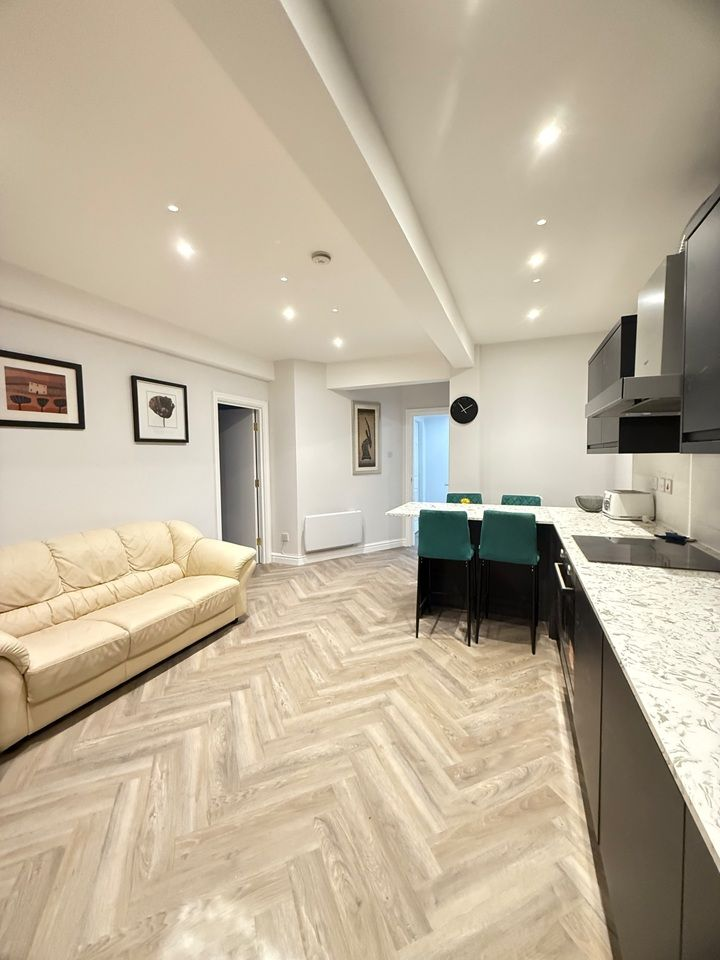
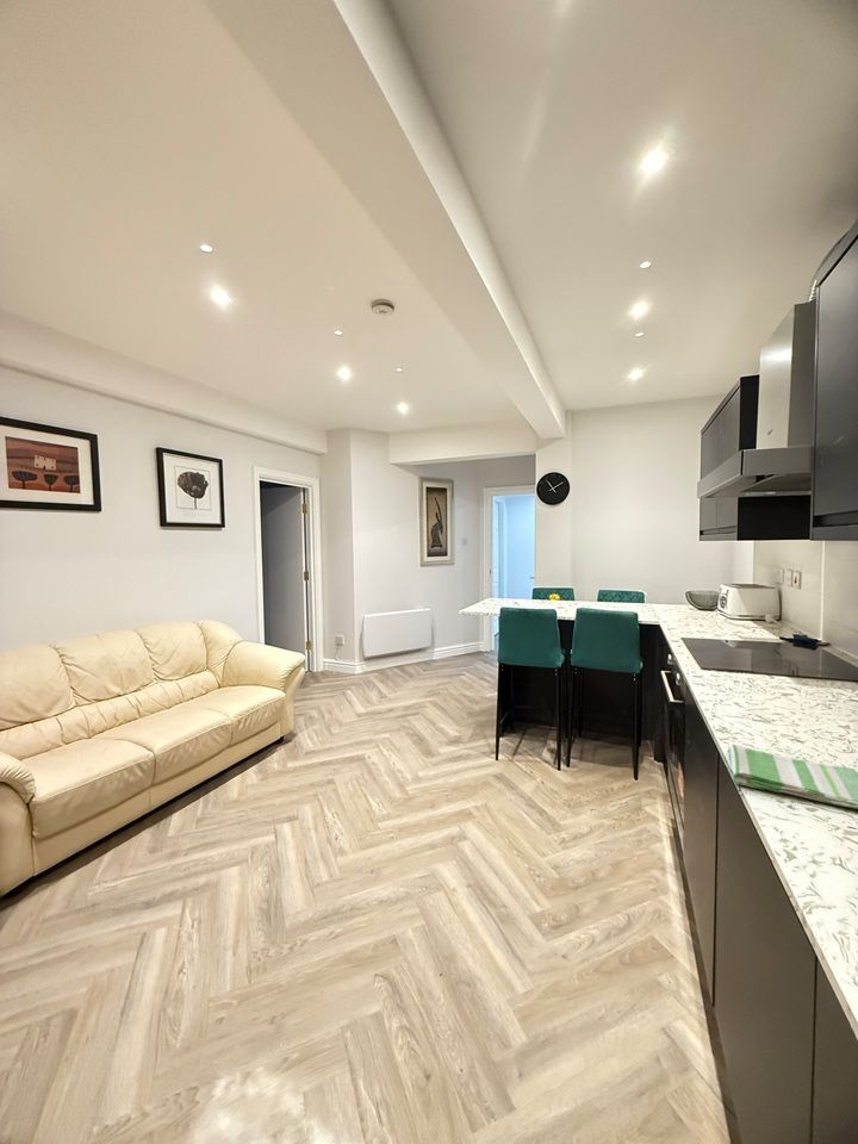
+ dish towel [727,742,858,810]
